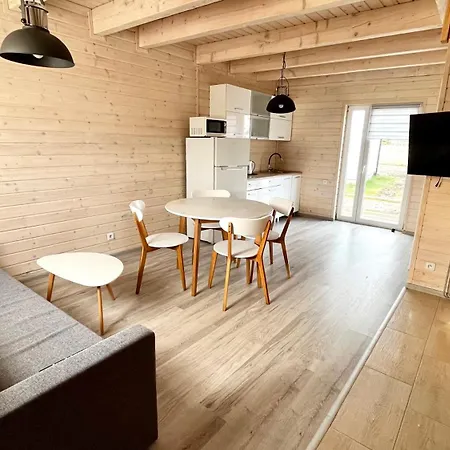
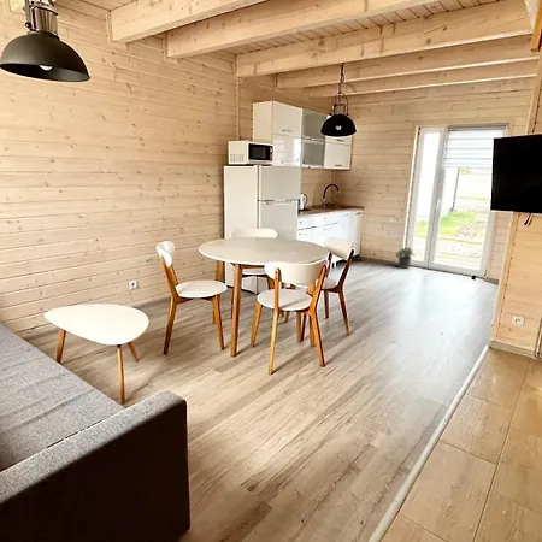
+ potted plant [394,246,416,270]
